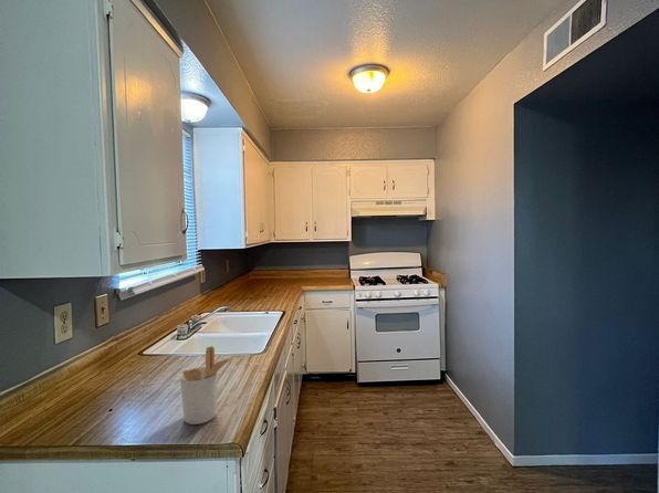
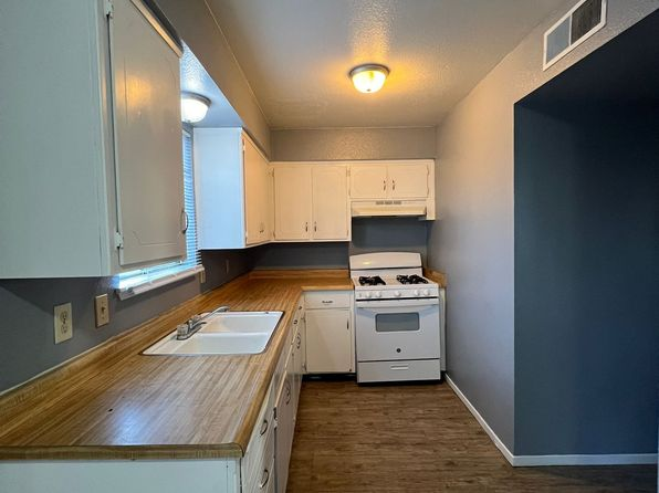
- utensil holder [179,345,236,426]
